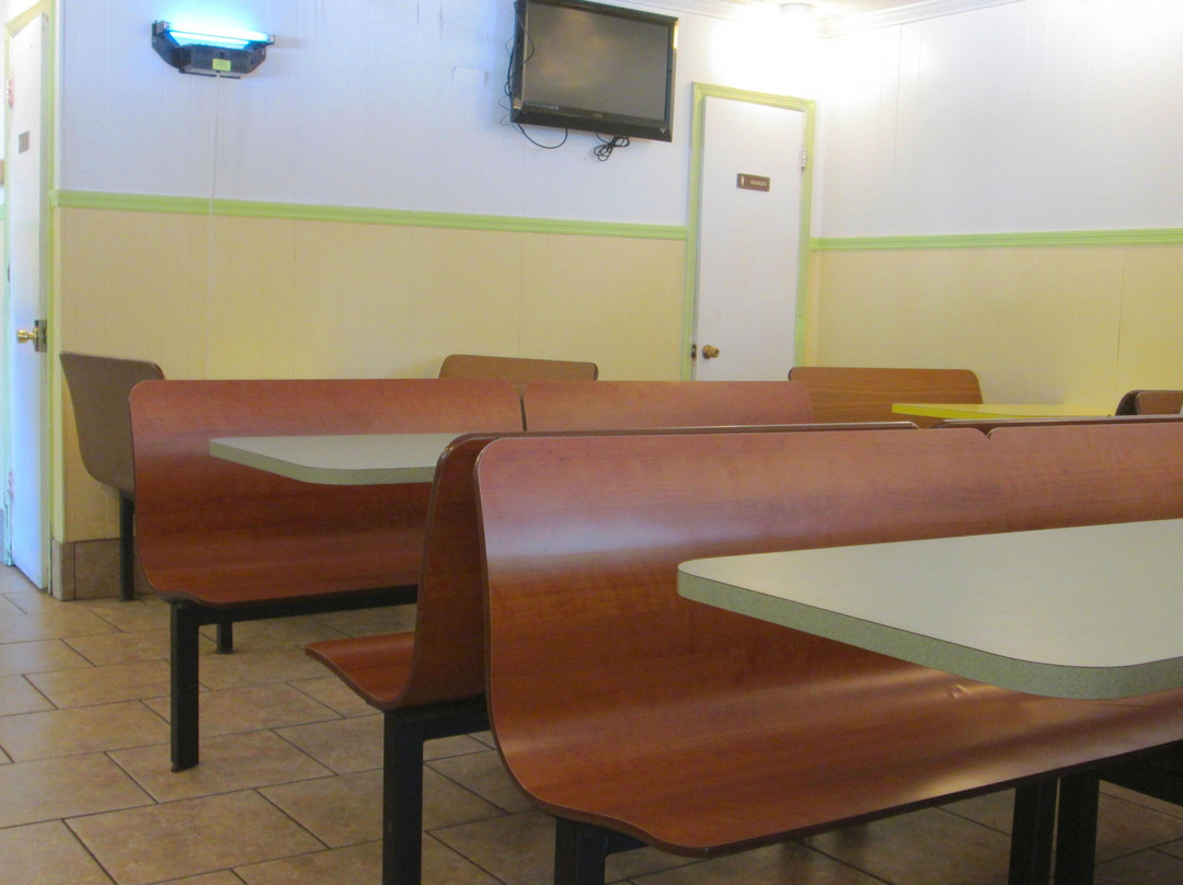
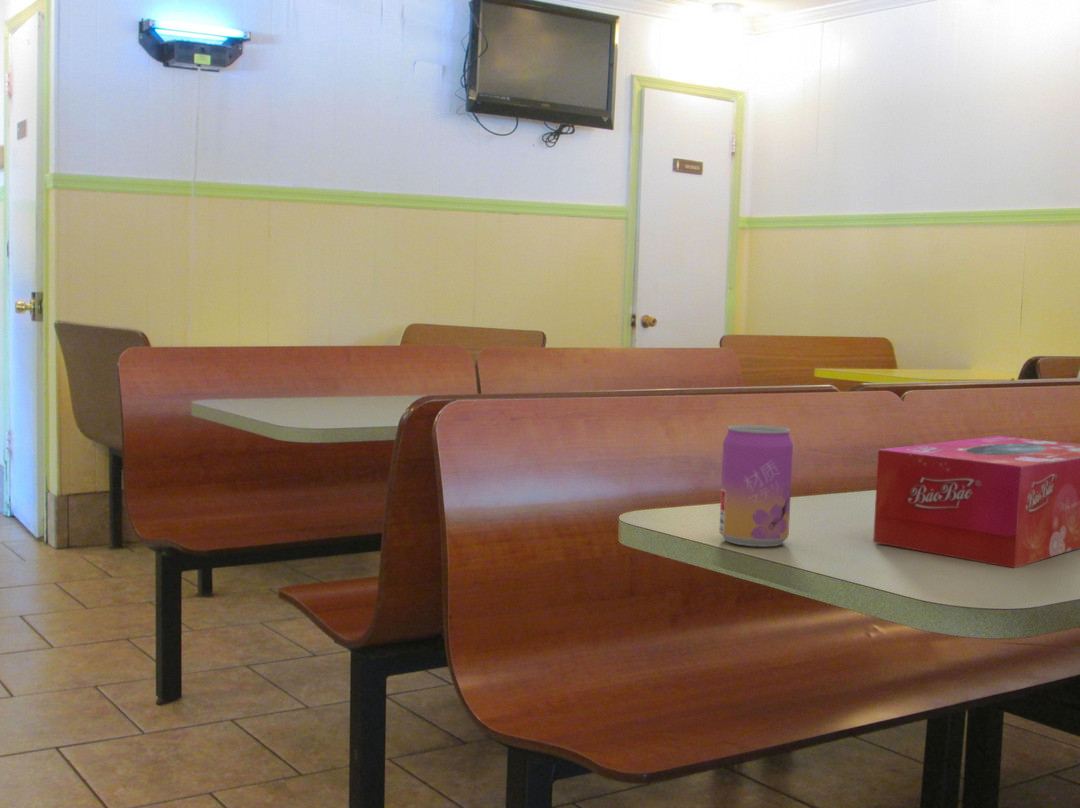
+ tissue box [872,435,1080,569]
+ beverage can [718,424,794,548]
